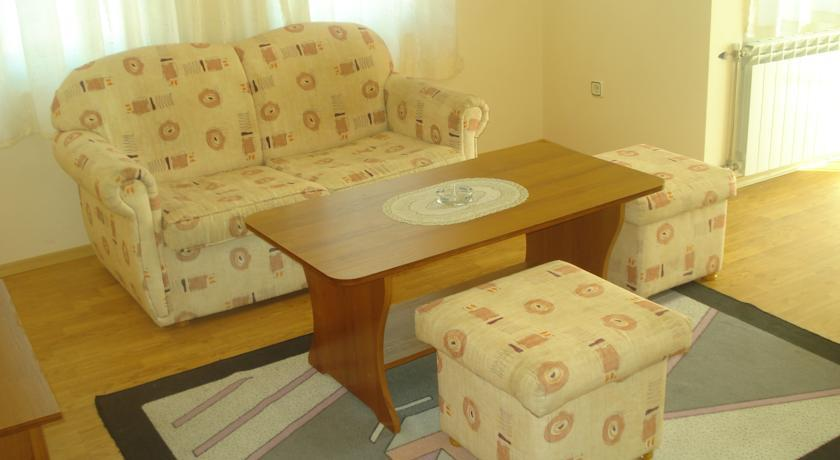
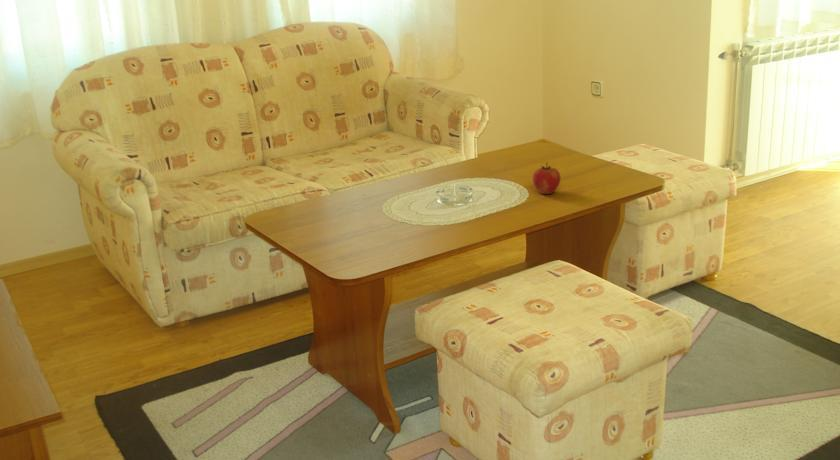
+ apple [532,162,561,195]
